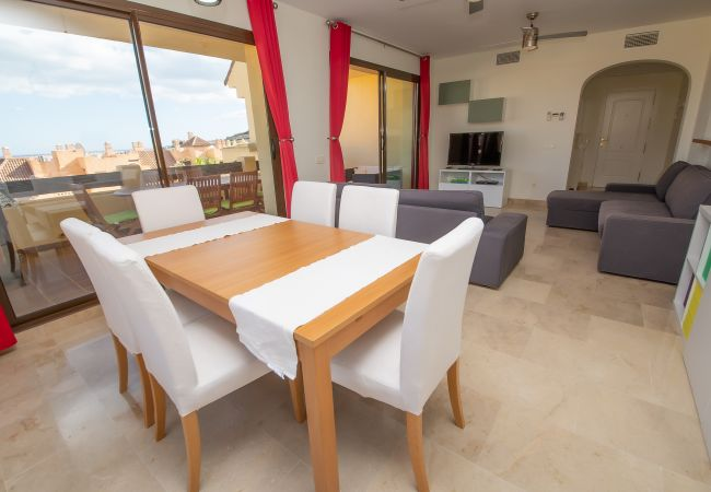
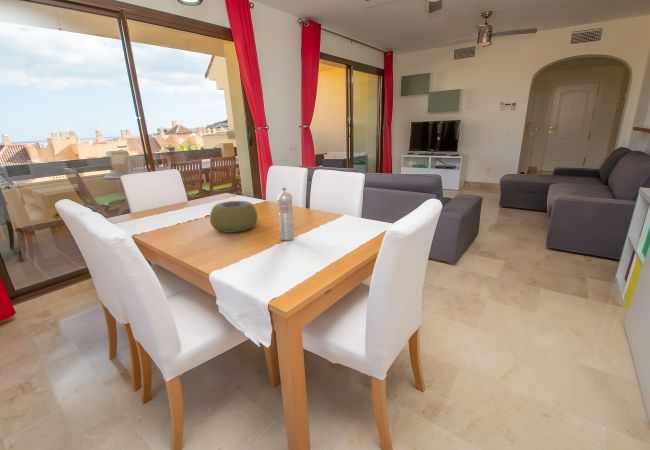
+ plant pot [209,200,259,234]
+ water bottle [276,187,295,242]
